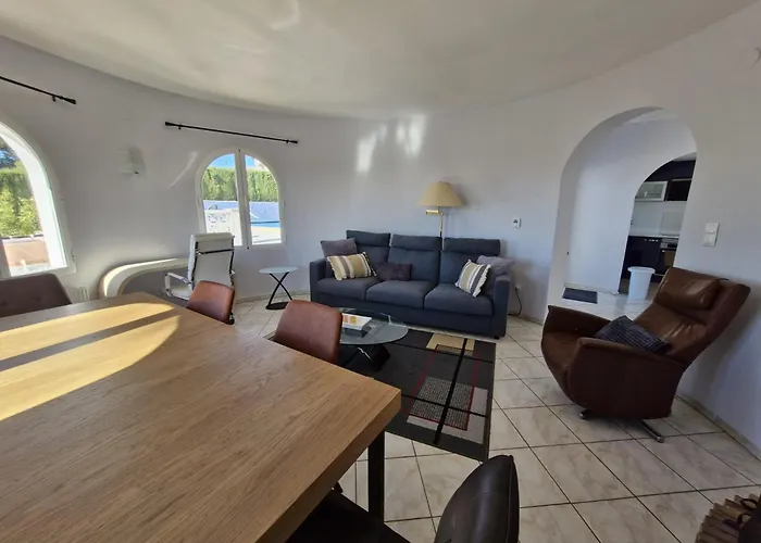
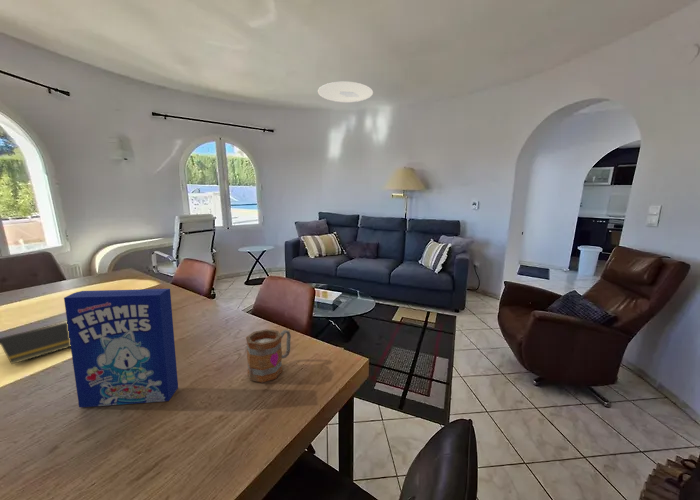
+ cereal box [63,288,179,409]
+ notepad [0,321,71,365]
+ mug [245,328,292,383]
+ ceiling light [317,81,374,103]
